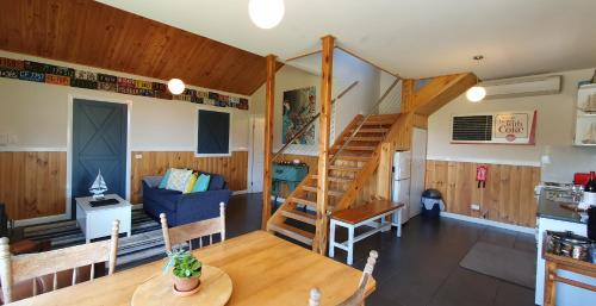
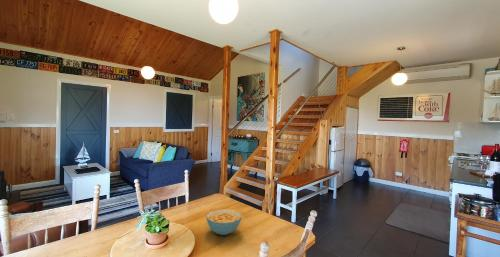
+ cereal bowl [205,208,243,236]
